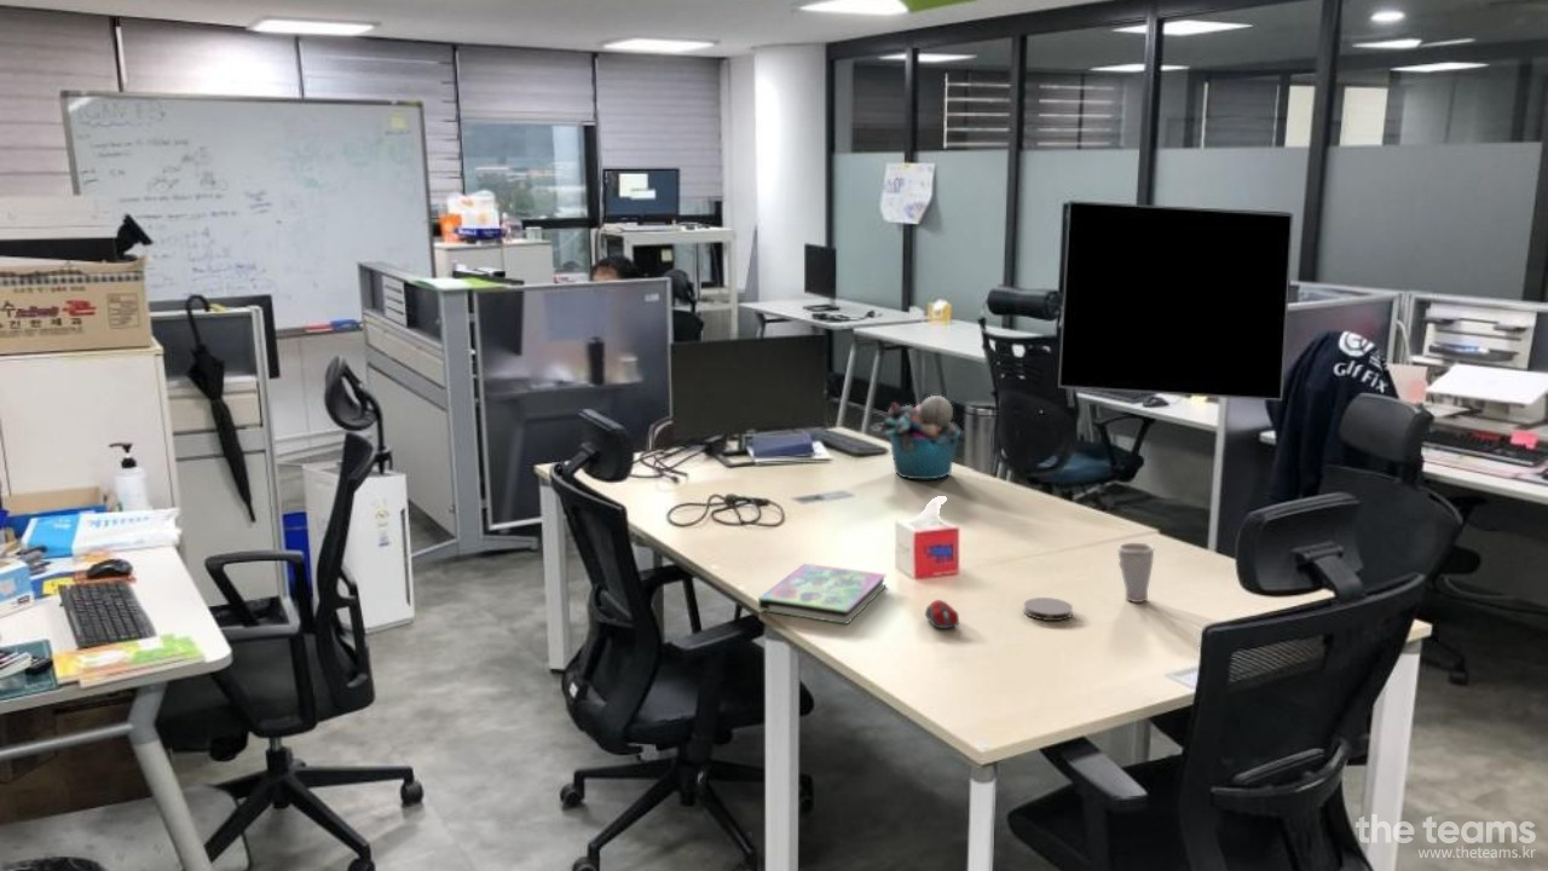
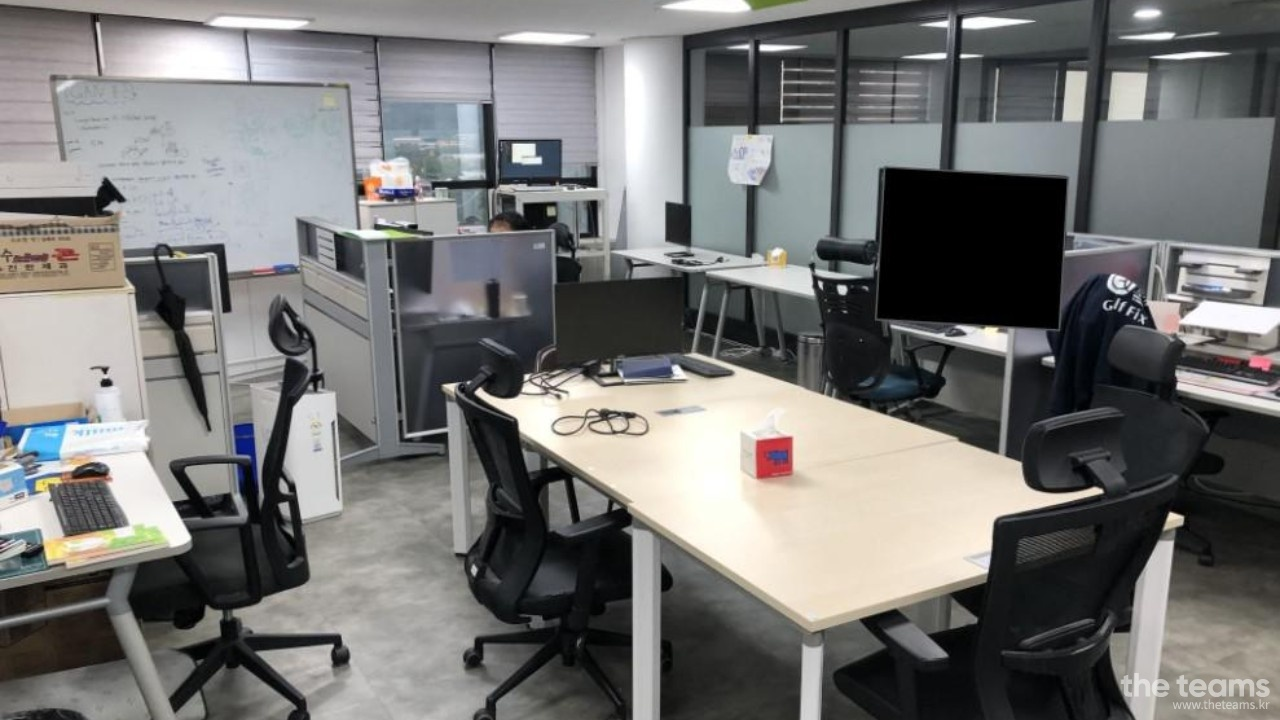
- computer mouse [924,599,960,629]
- cup [1116,542,1156,604]
- coaster [1023,596,1074,622]
- bucket [879,394,961,480]
- book [757,563,888,625]
